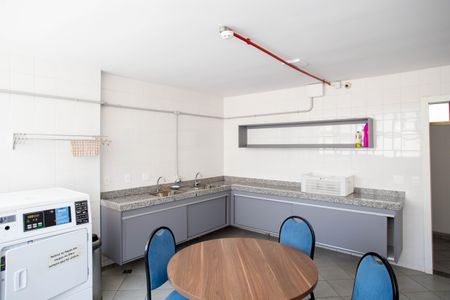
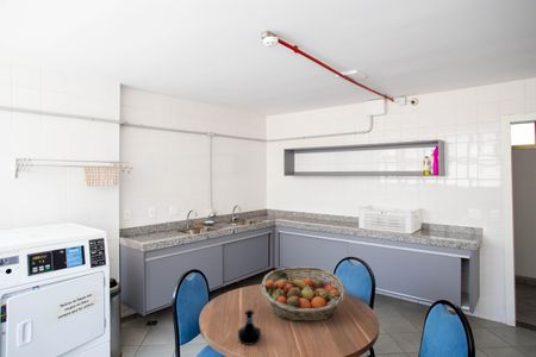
+ fruit basket [260,265,348,322]
+ tequila bottle [237,308,262,346]
